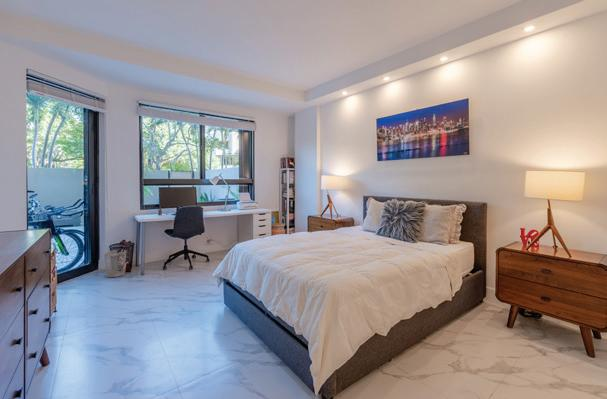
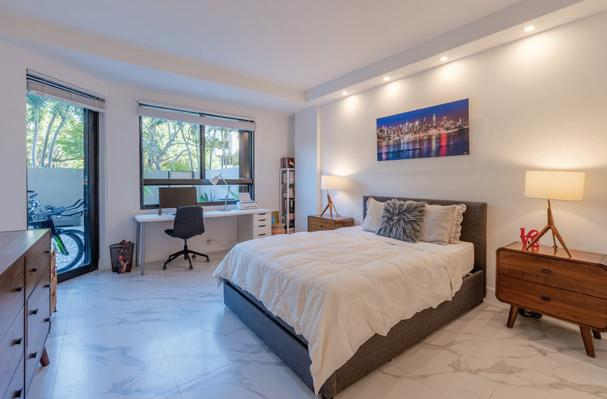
- wastebasket [103,249,127,278]
